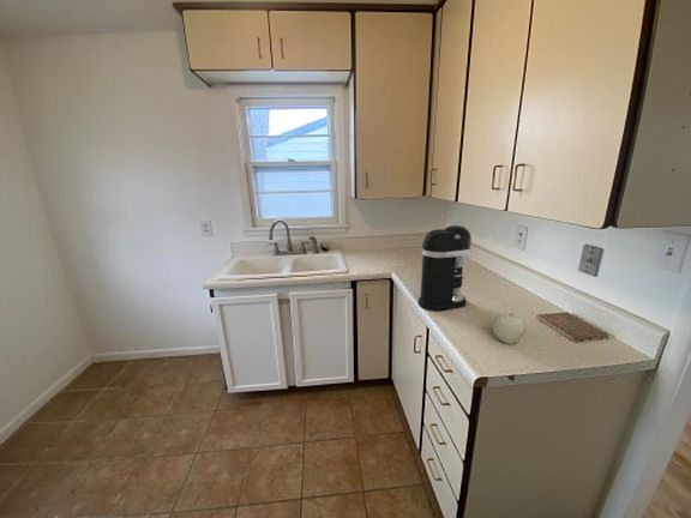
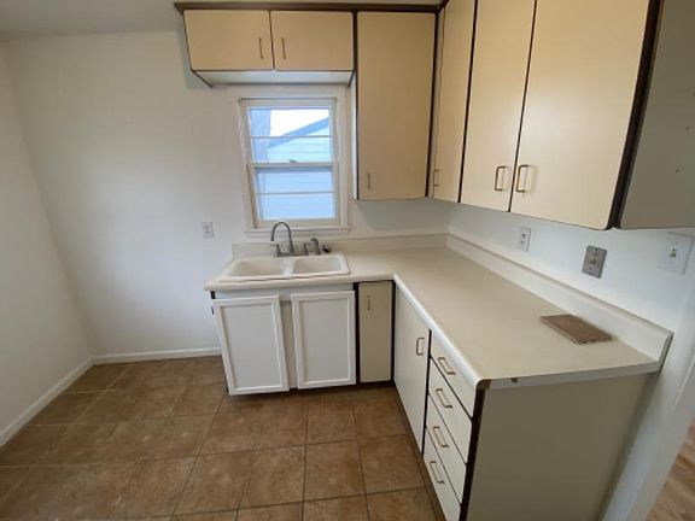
- fruit [492,312,527,345]
- coffee maker [417,224,473,312]
